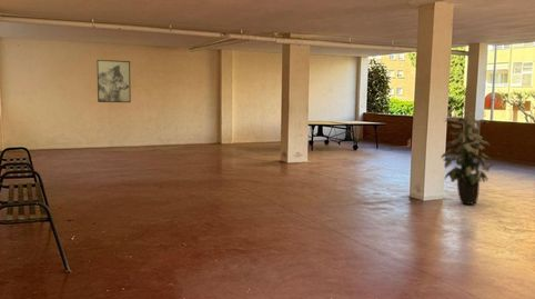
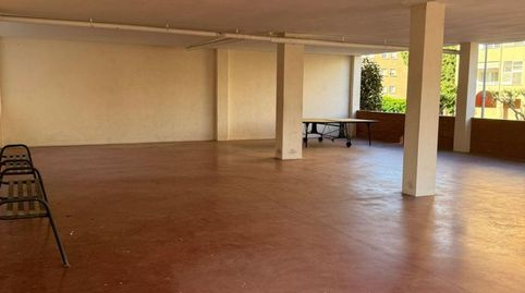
- indoor plant [441,111,494,206]
- wall art [95,59,132,103]
